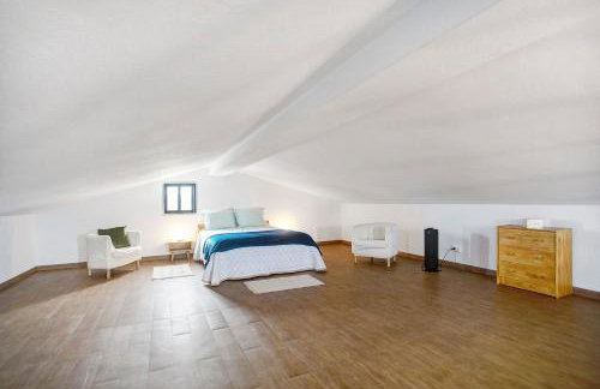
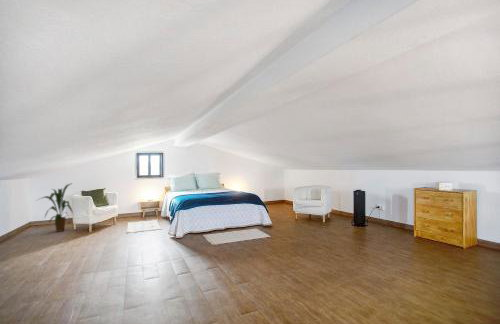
+ house plant [35,182,74,233]
